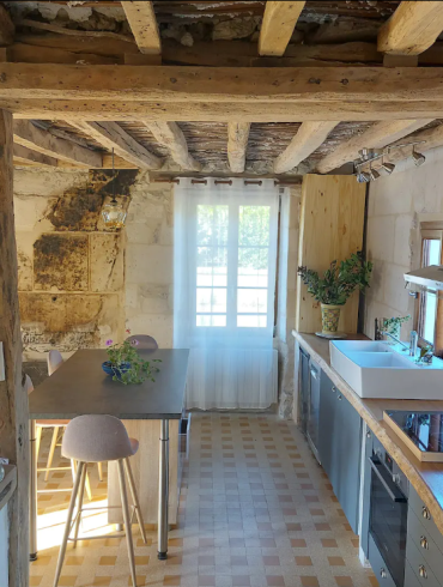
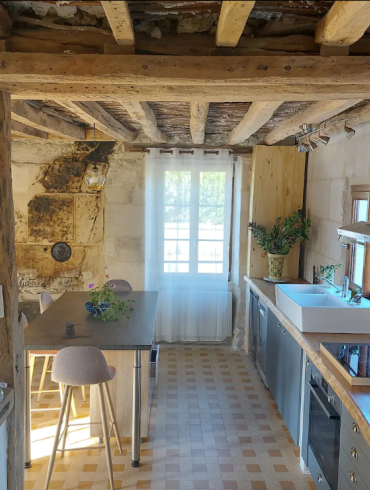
+ pepper shaker [63,321,82,339]
+ decorative plate [50,240,73,263]
